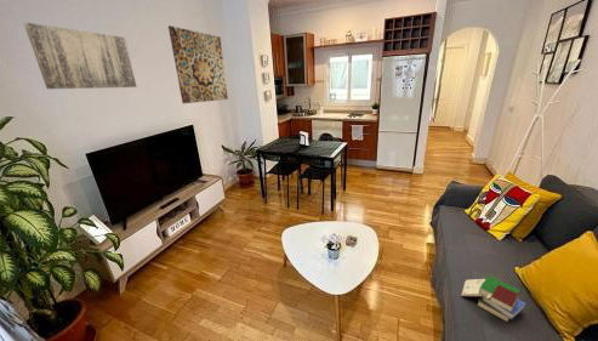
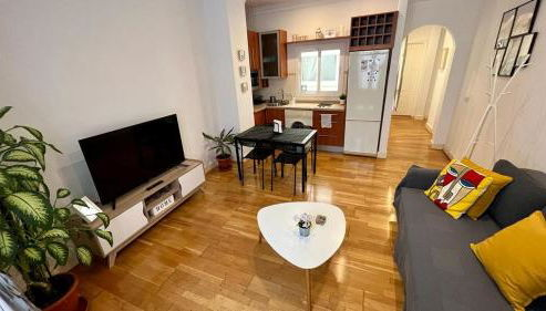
- wall art [167,24,229,104]
- book [460,274,526,323]
- wall art [23,22,138,90]
